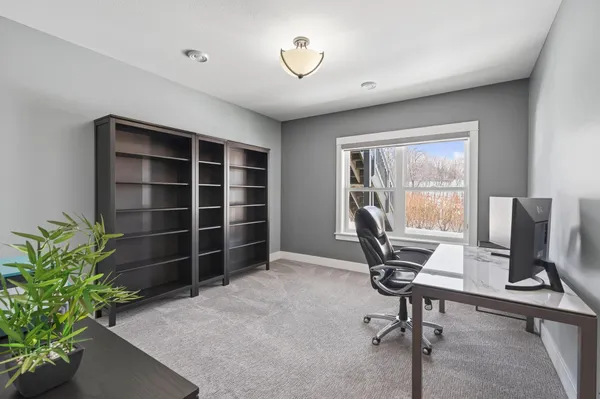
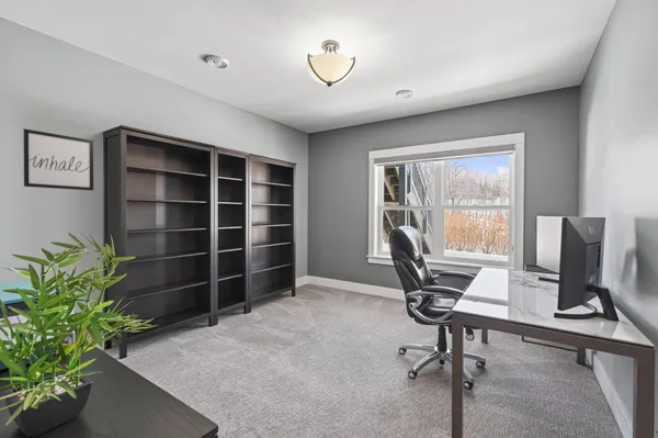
+ wall art [22,127,94,191]
